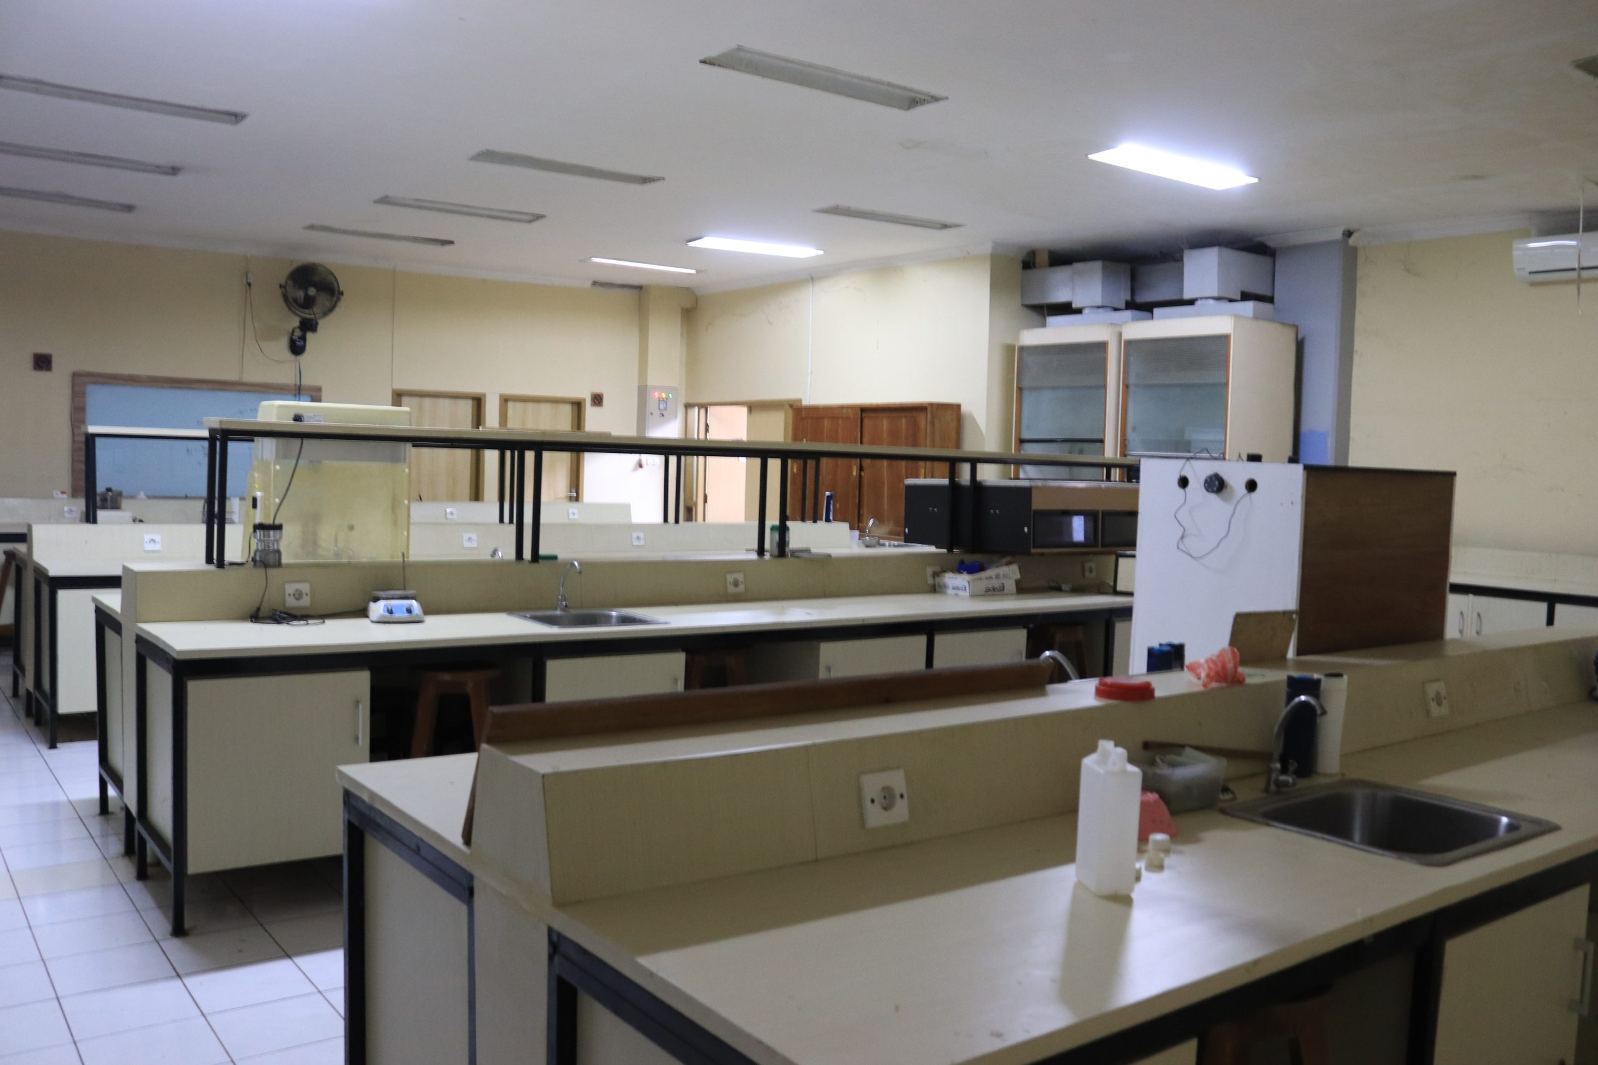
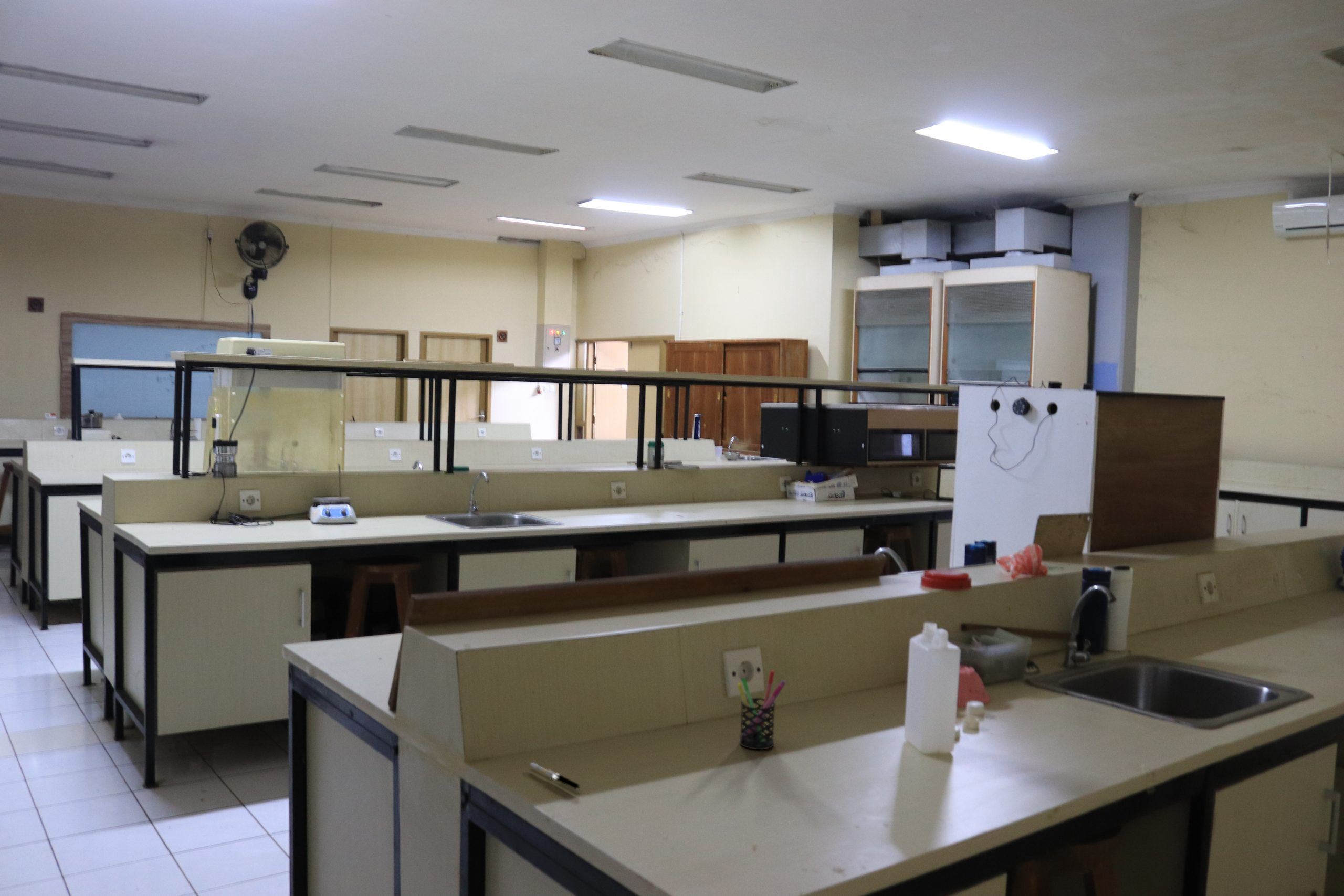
+ pen [530,762,581,790]
+ pen holder [737,670,786,750]
